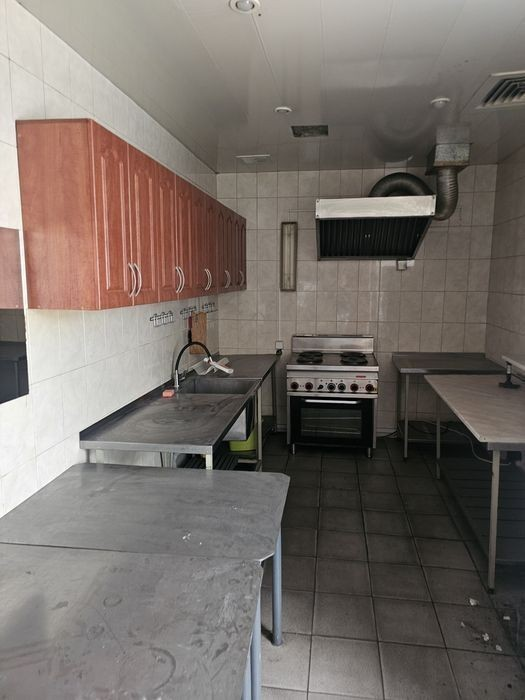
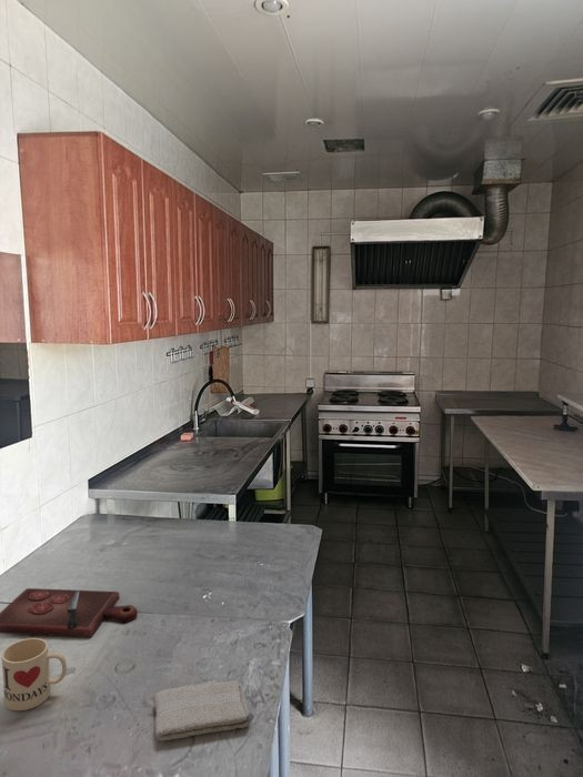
+ washcloth [153,679,251,741]
+ cutting board [0,587,139,638]
+ mug [0,637,68,712]
